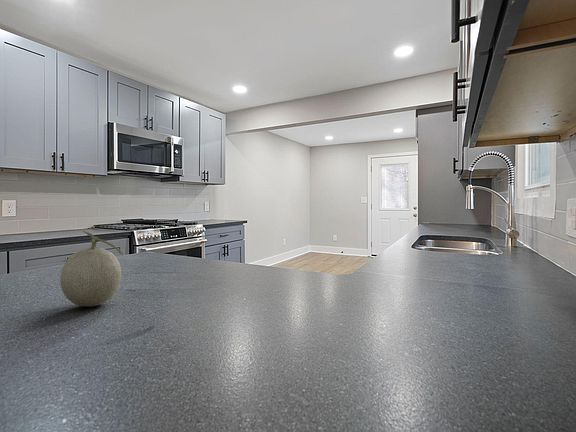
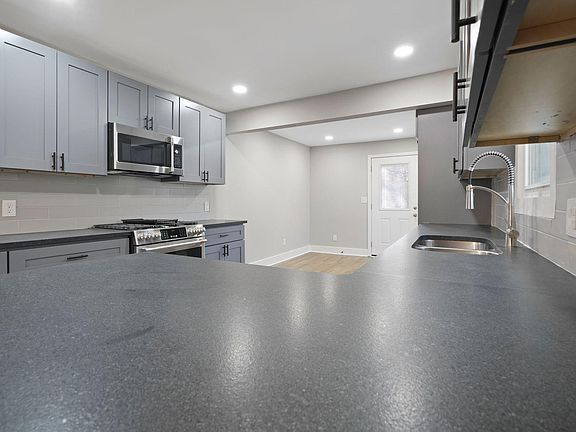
- fruit [59,229,124,307]
